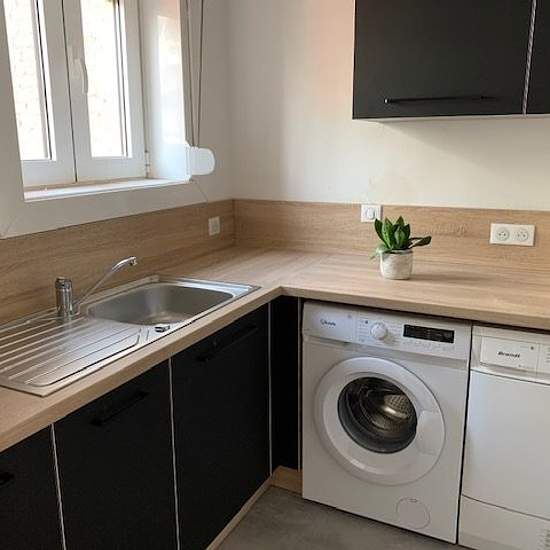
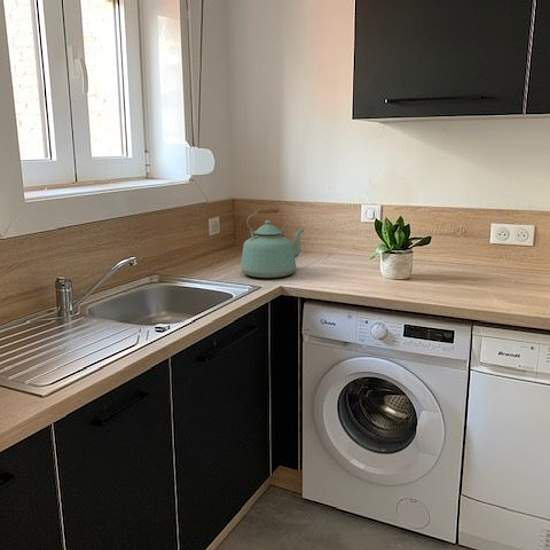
+ kettle [239,207,304,279]
